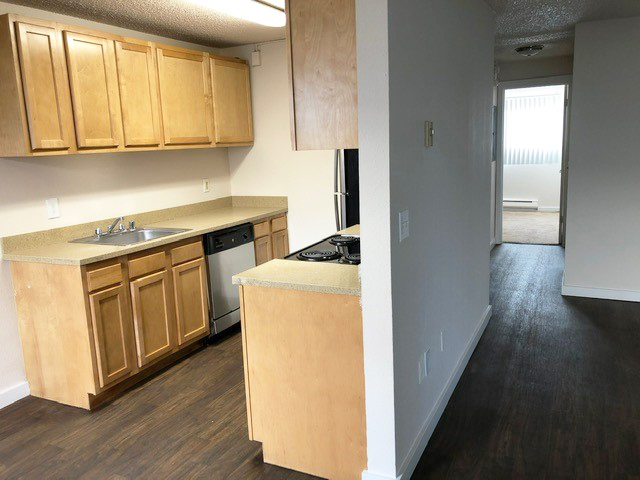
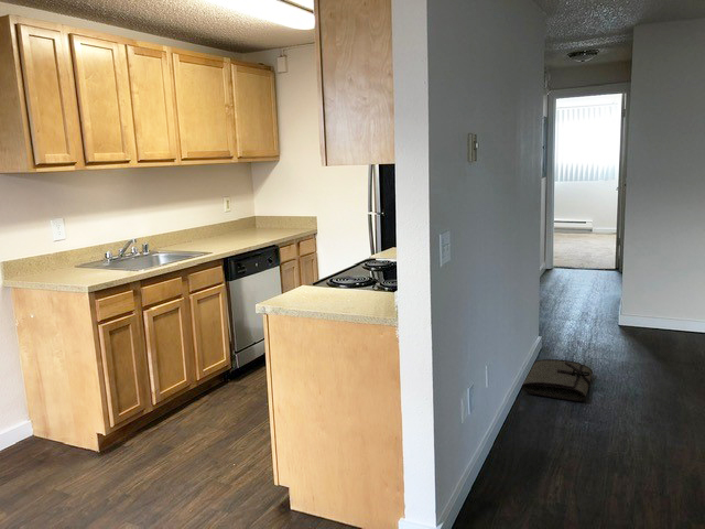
+ tool roll [521,358,594,402]
